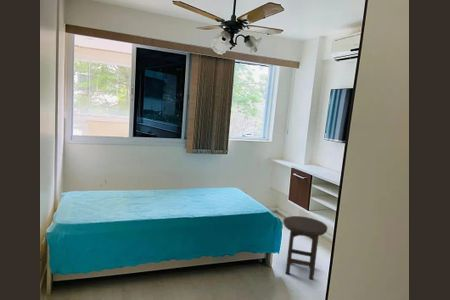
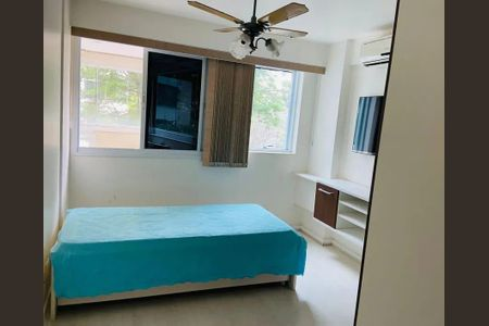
- stool [282,215,329,281]
